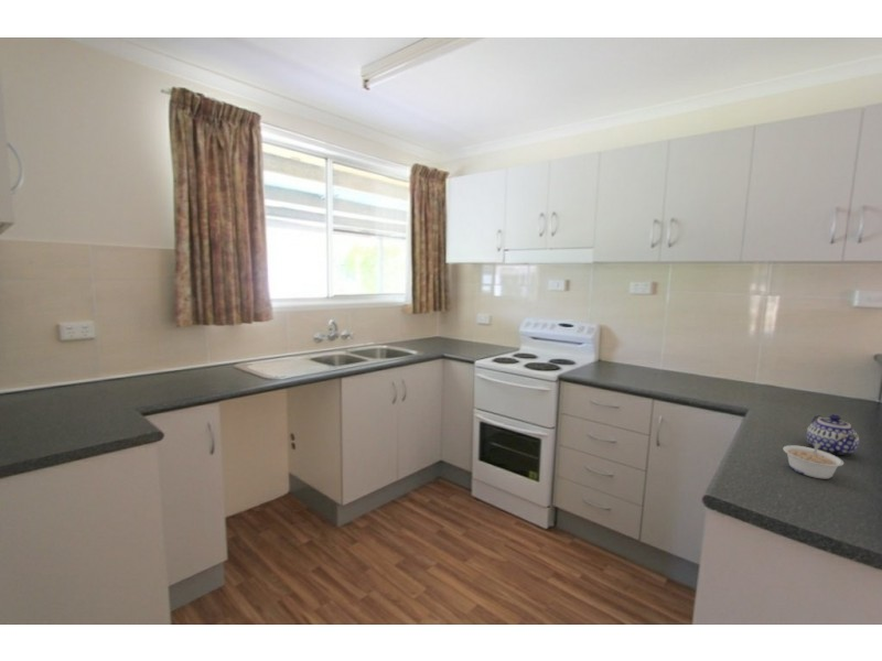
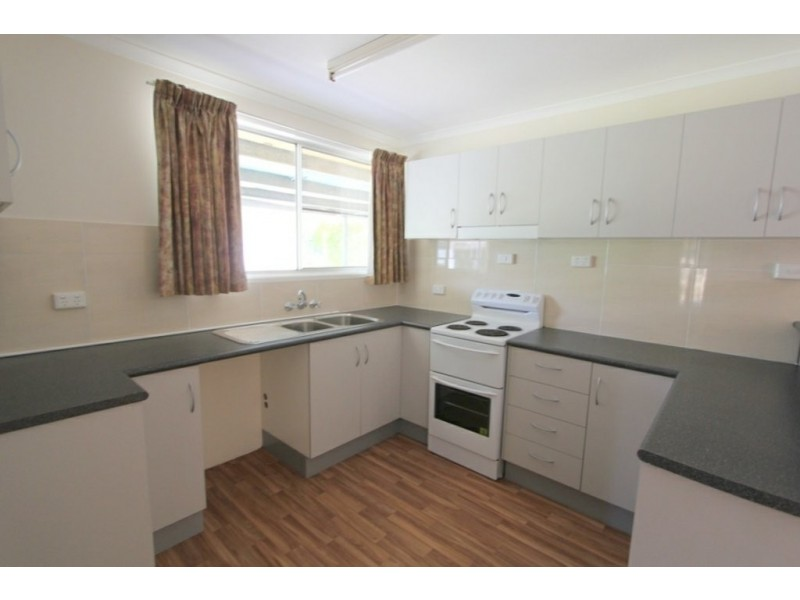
- legume [782,443,845,480]
- teapot [805,413,860,456]
